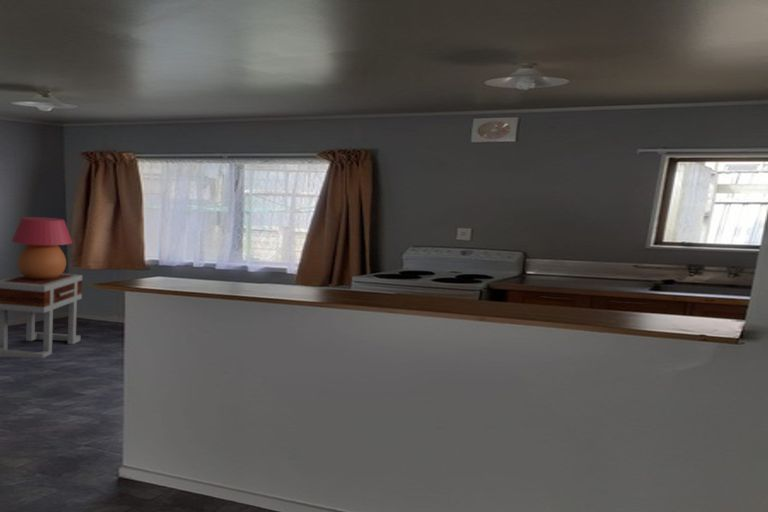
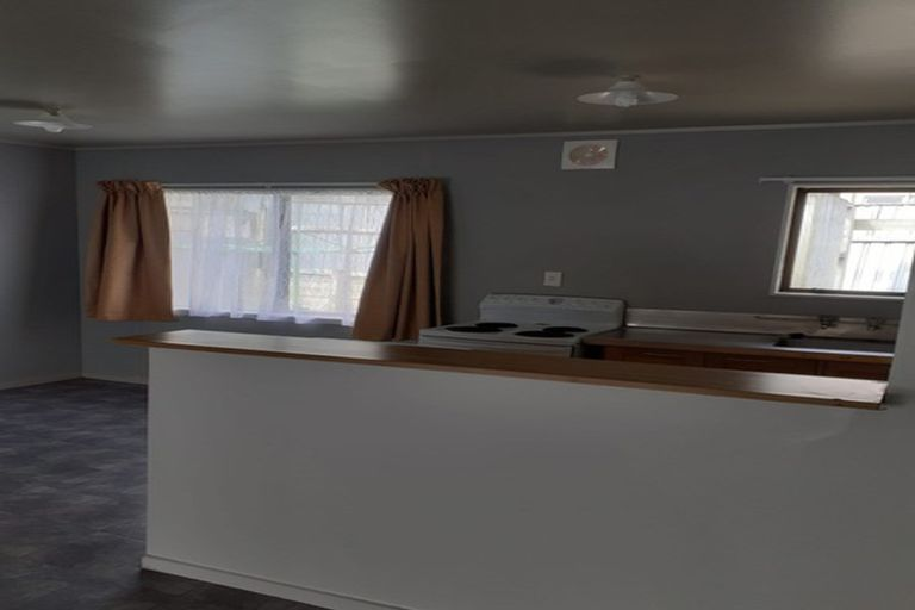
- side table [0,272,83,359]
- table lamp [11,216,73,279]
